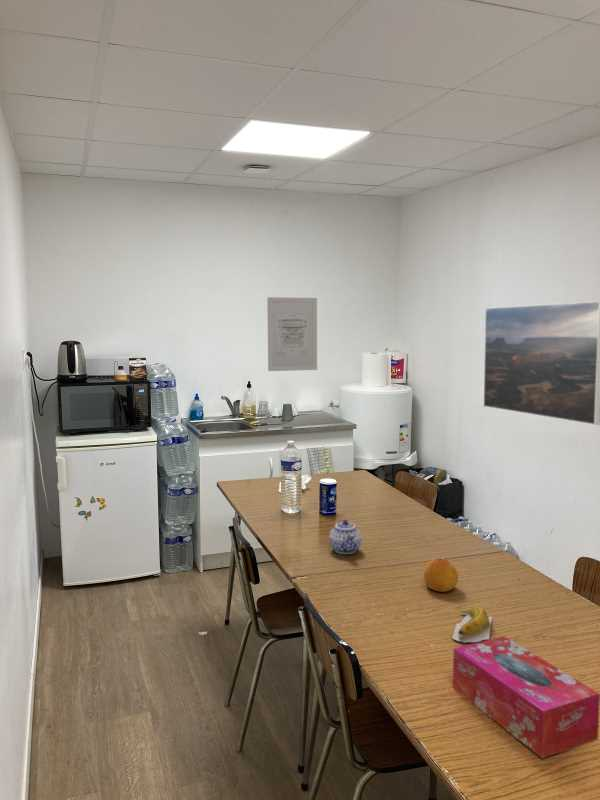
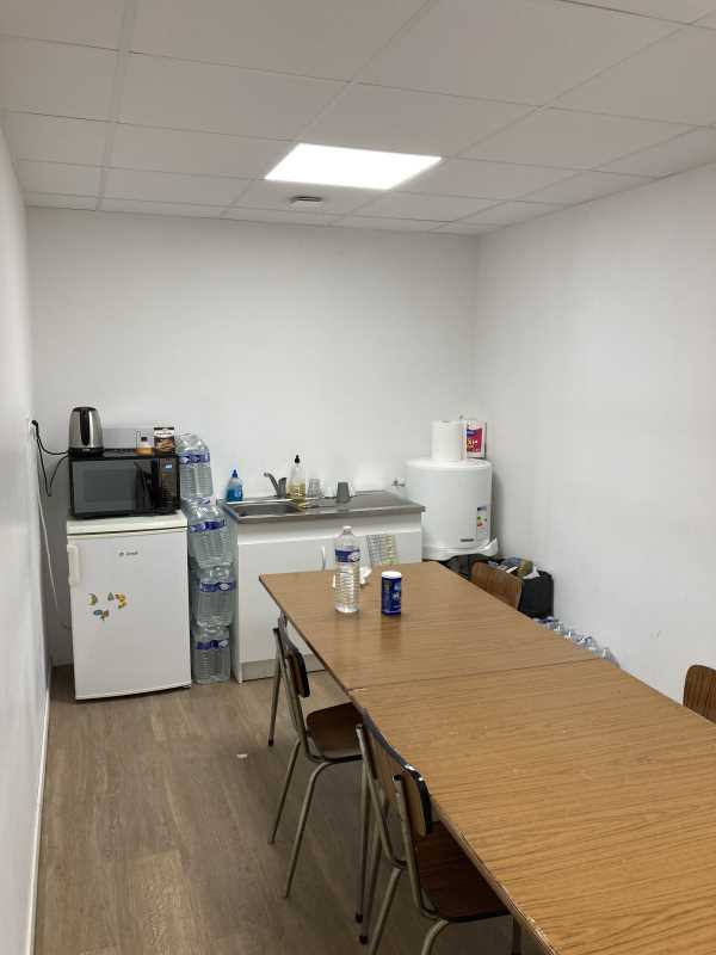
- teapot [329,519,363,555]
- fruit [423,557,459,593]
- tissue box [452,635,600,759]
- wall art [266,296,318,372]
- banana [451,605,493,644]
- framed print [482,300,600,426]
